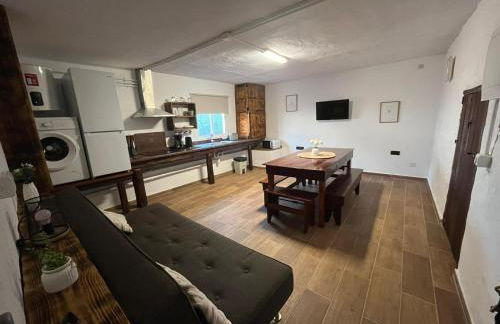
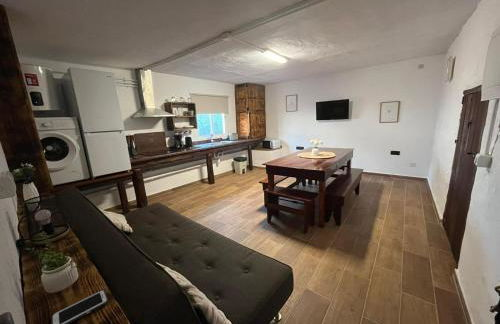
+ cell phone [51,289,109,324]
